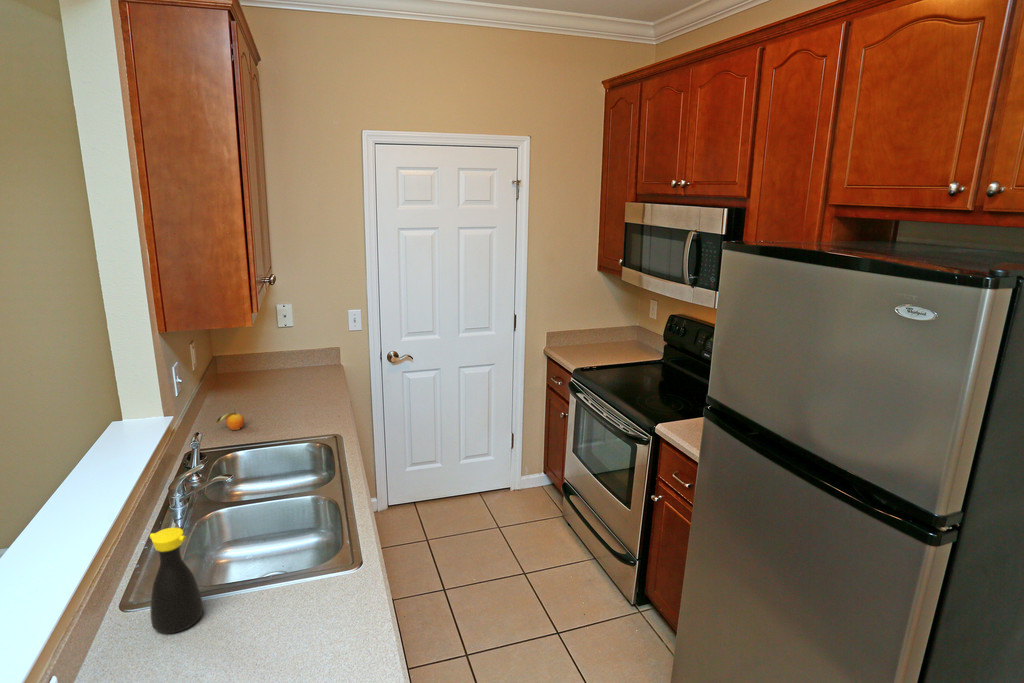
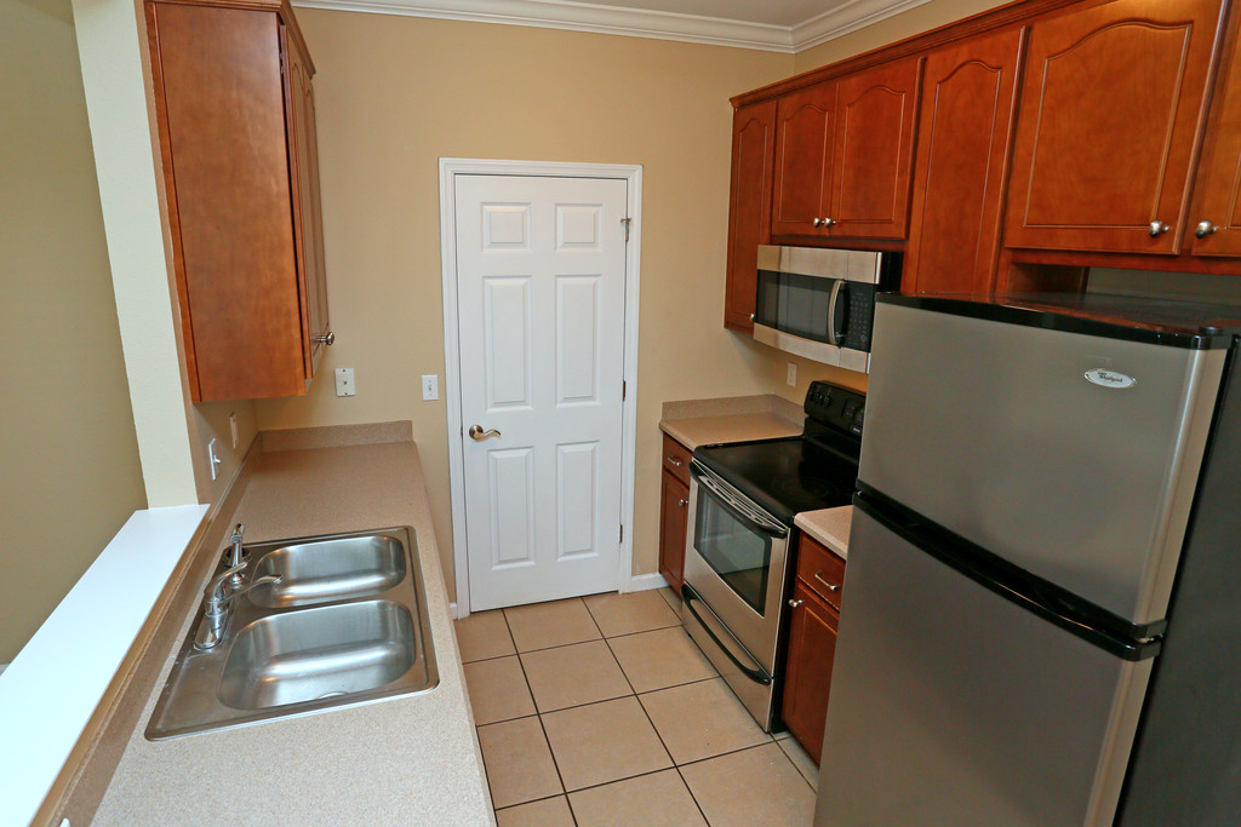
- bottle [149,526,204,634]
- fruit [214,407,245,431]
